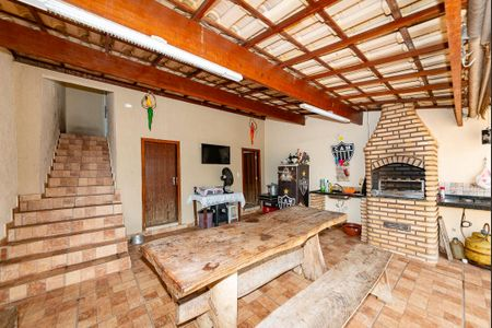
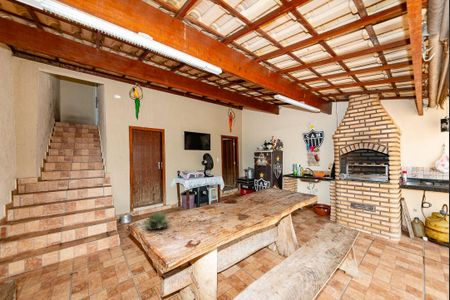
+ succulent plant [142,211,171,231]
